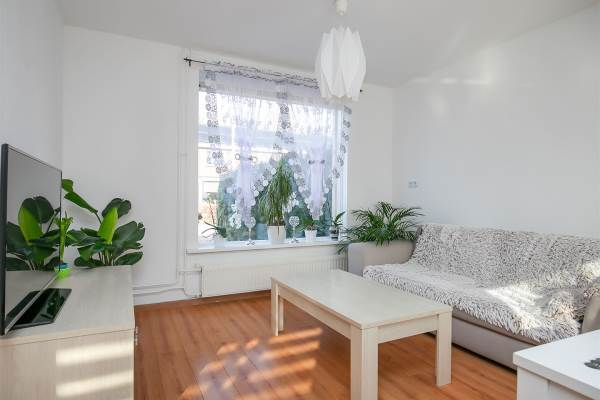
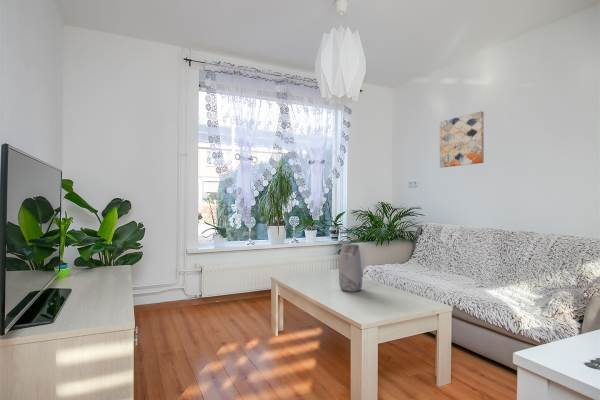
+ wall art [439,110,485,168]
+ vase [338,243,363,293]
